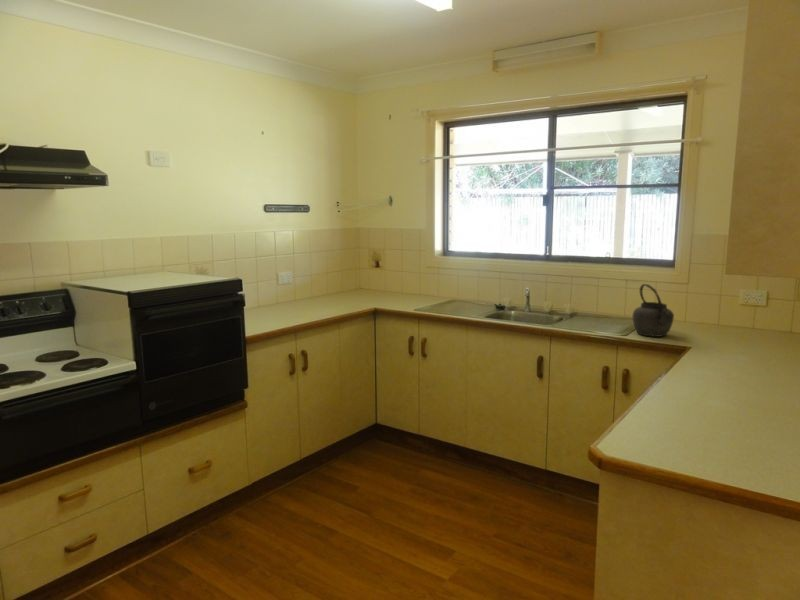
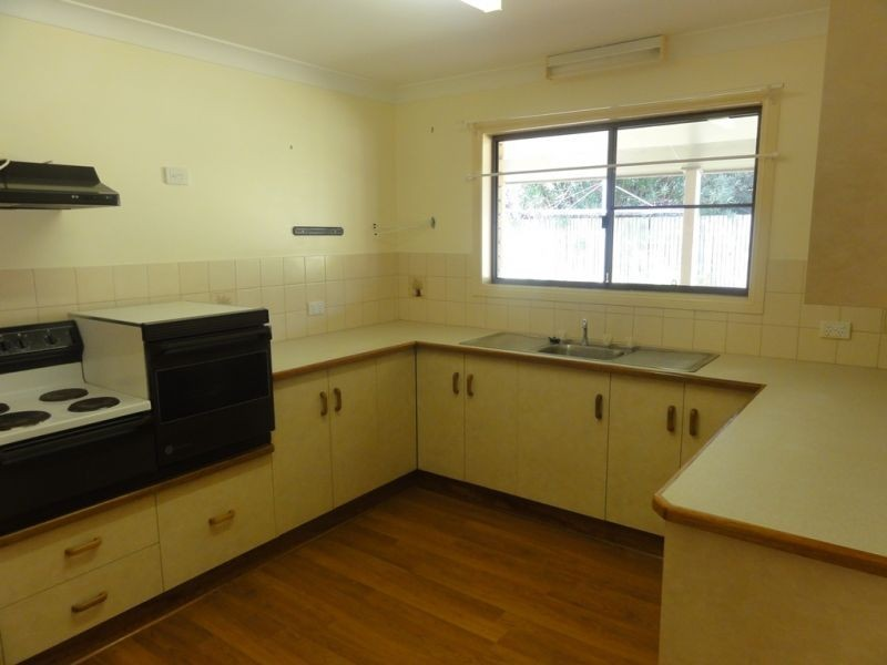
- kettle [632,283,675,338]
